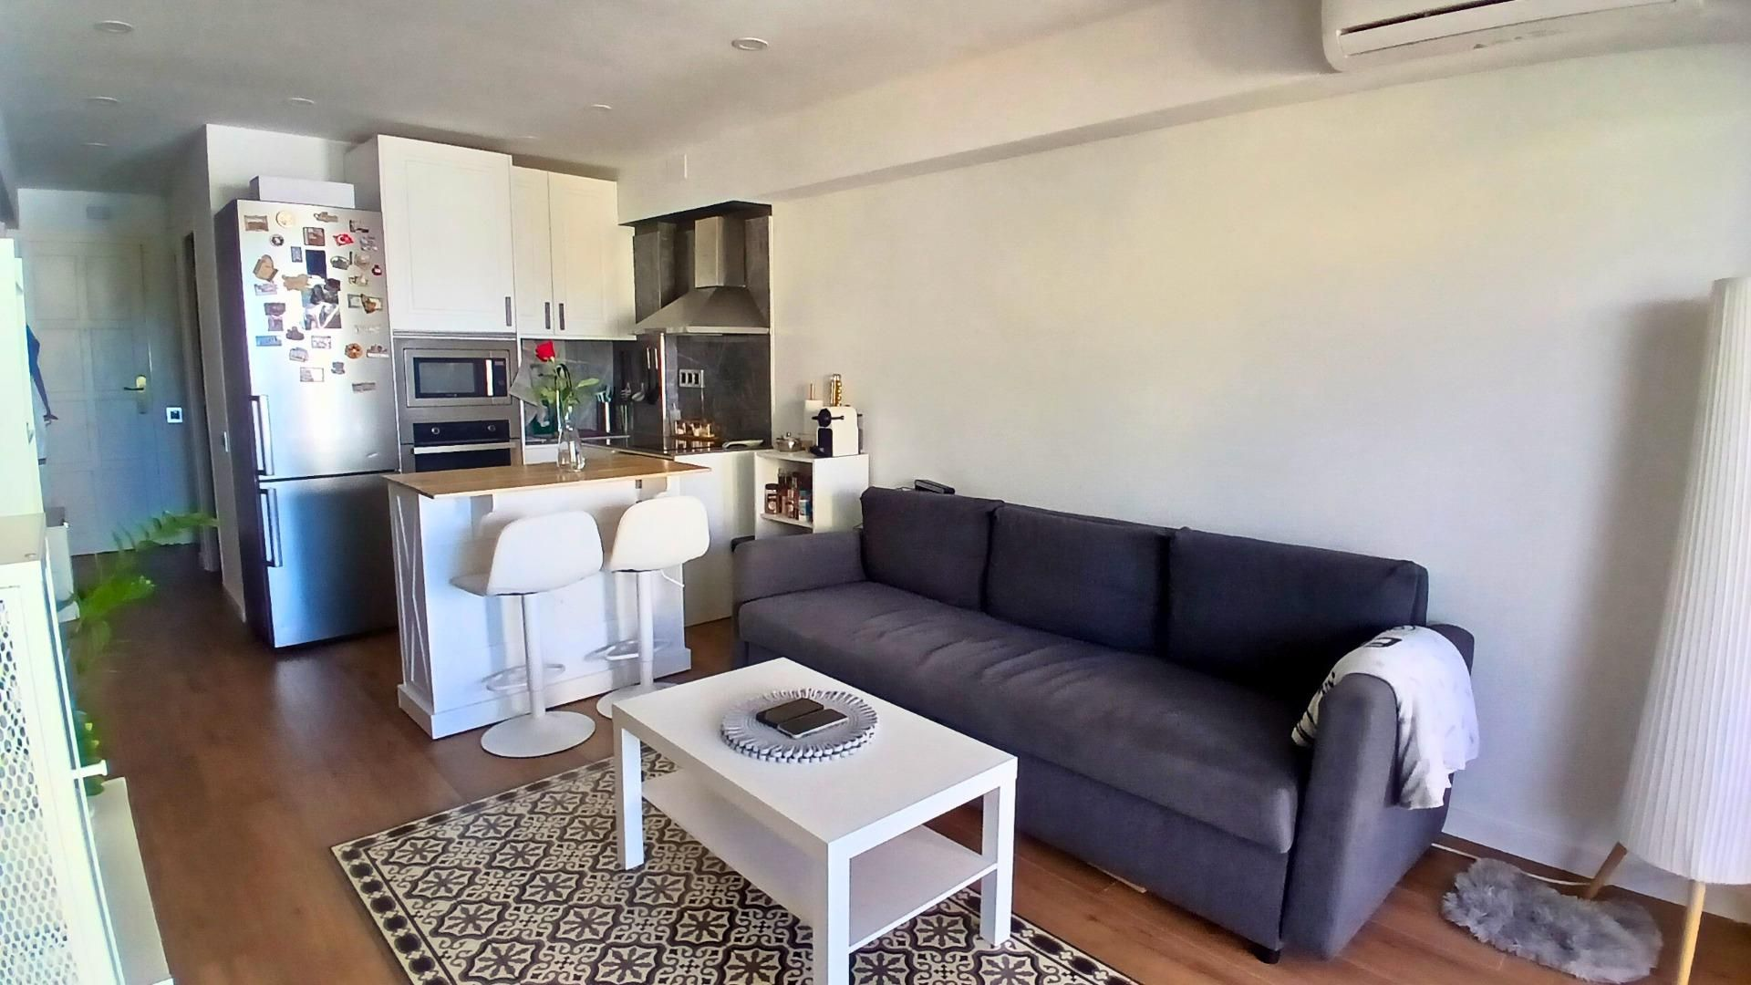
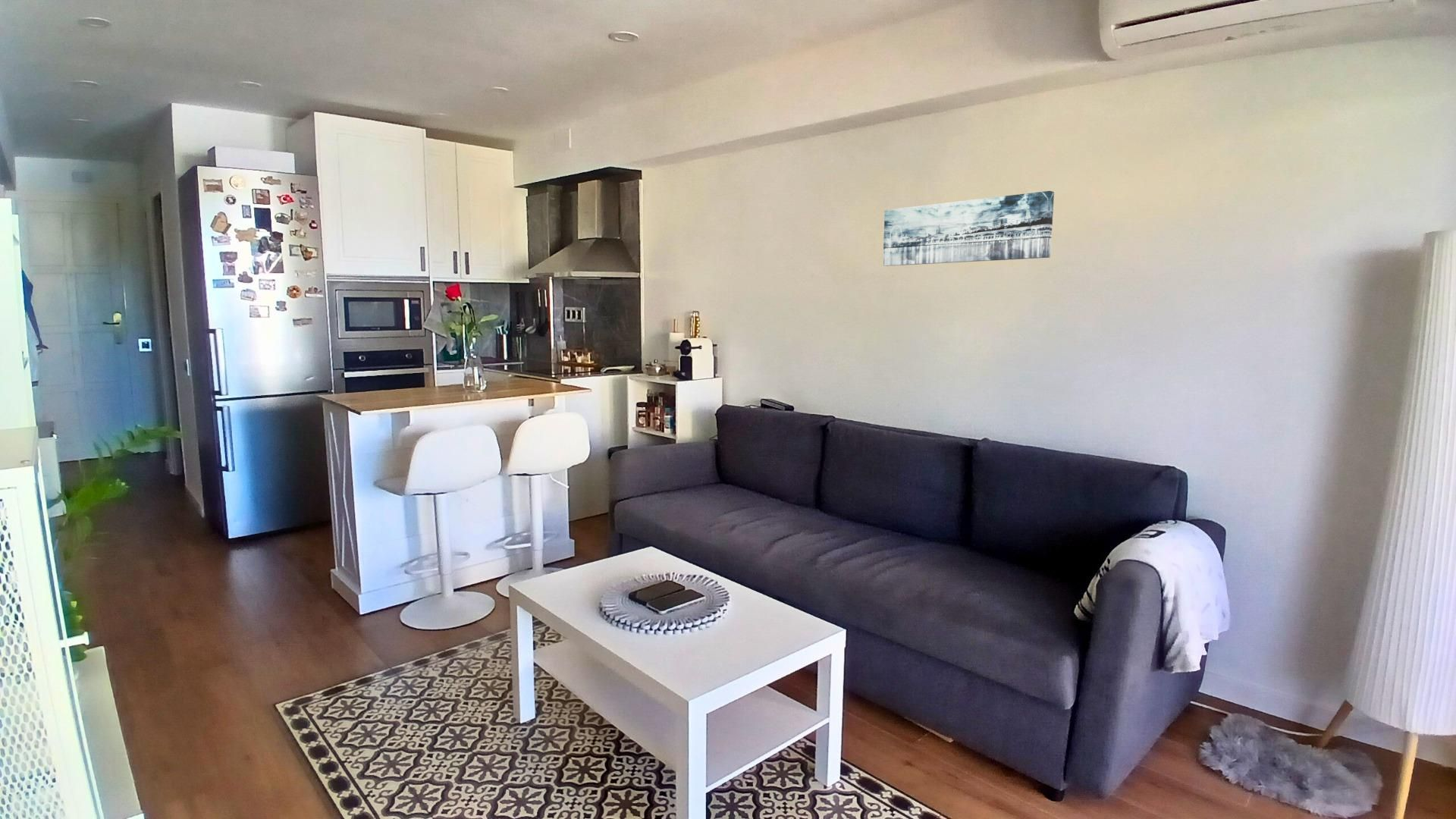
+ wall art [882,190,1055,267]
